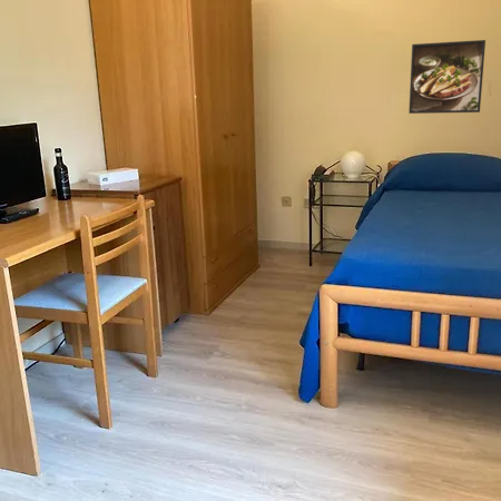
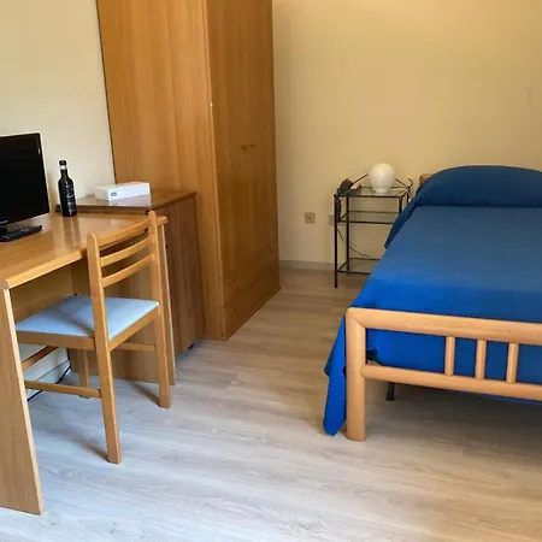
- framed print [407,39,487,115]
